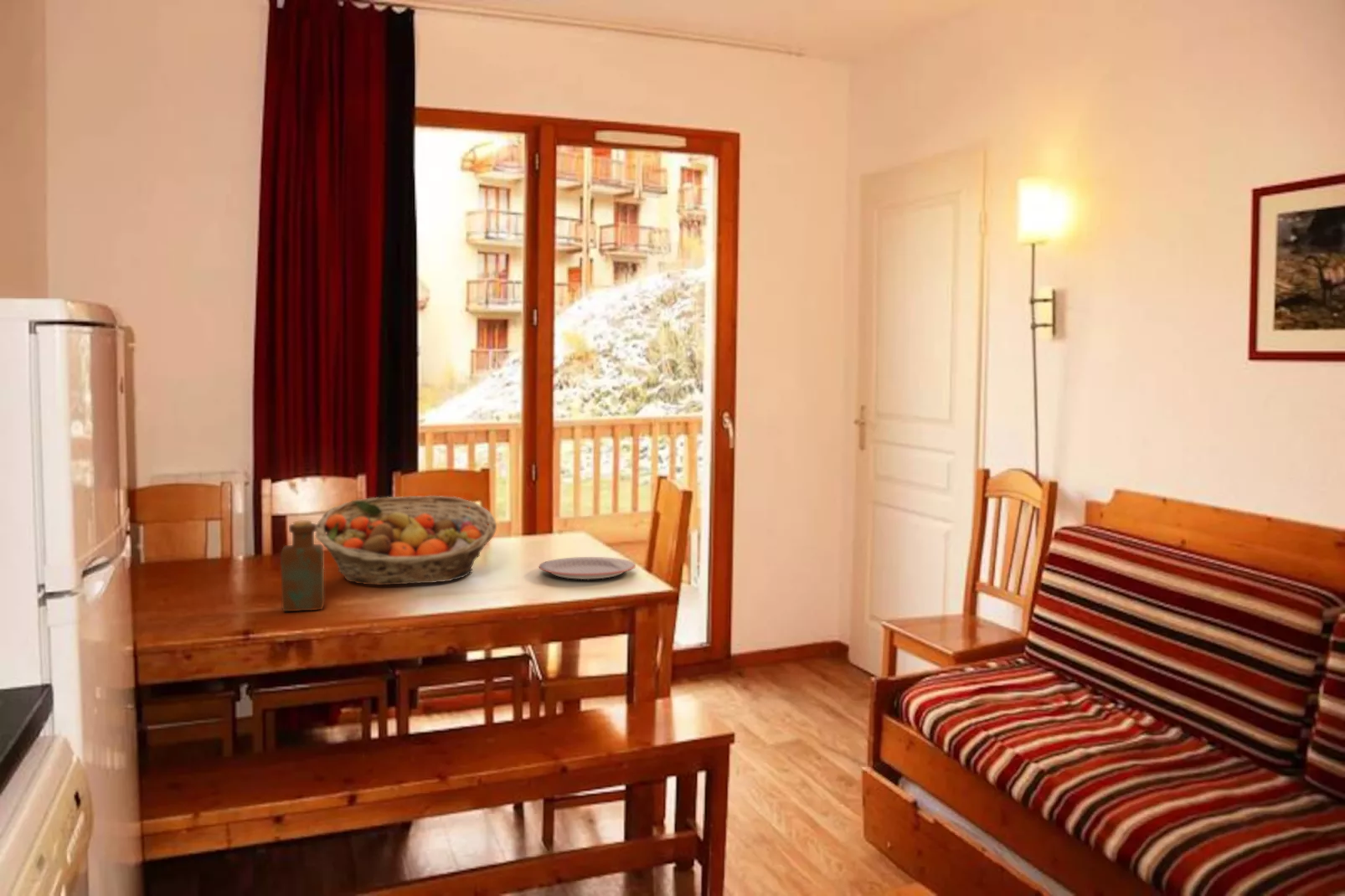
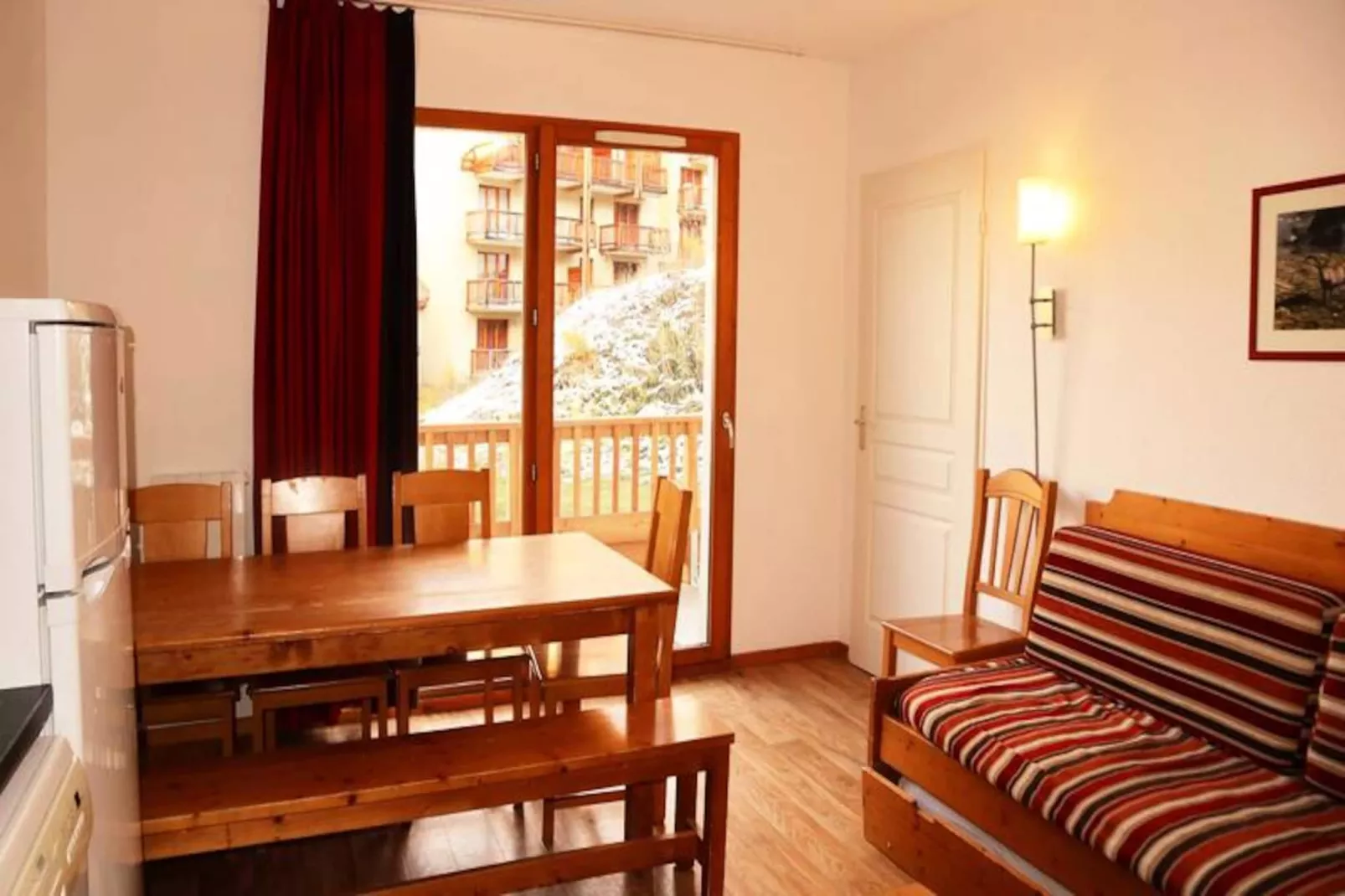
- fruit basket [315,495,497,586]
- plate [538,556,636,580]
- bottle [280,519,325,612]
